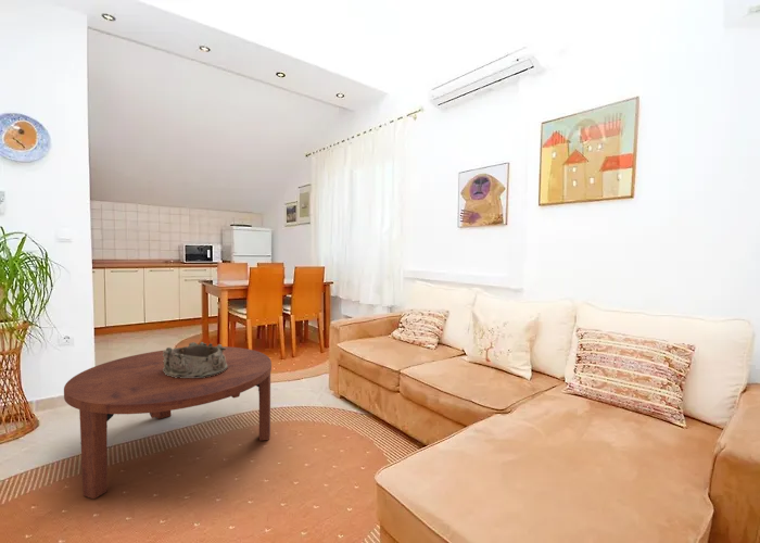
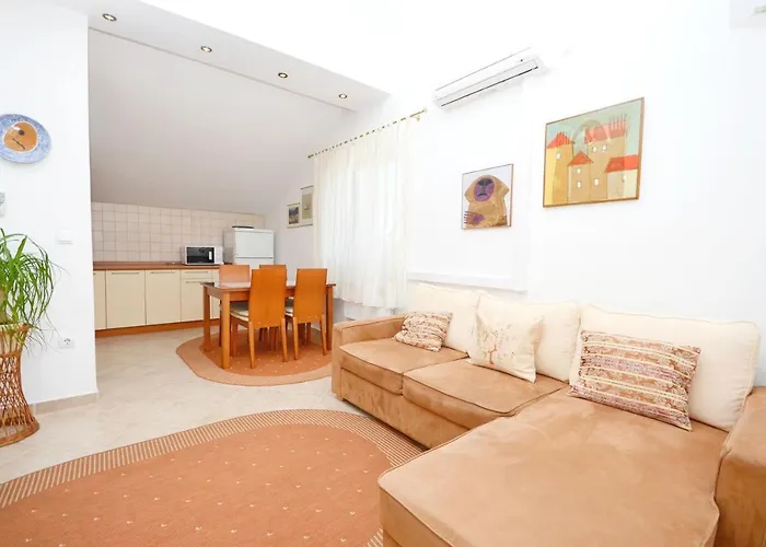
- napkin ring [163,341,228,378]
- coffee table [63,345,273,500]
